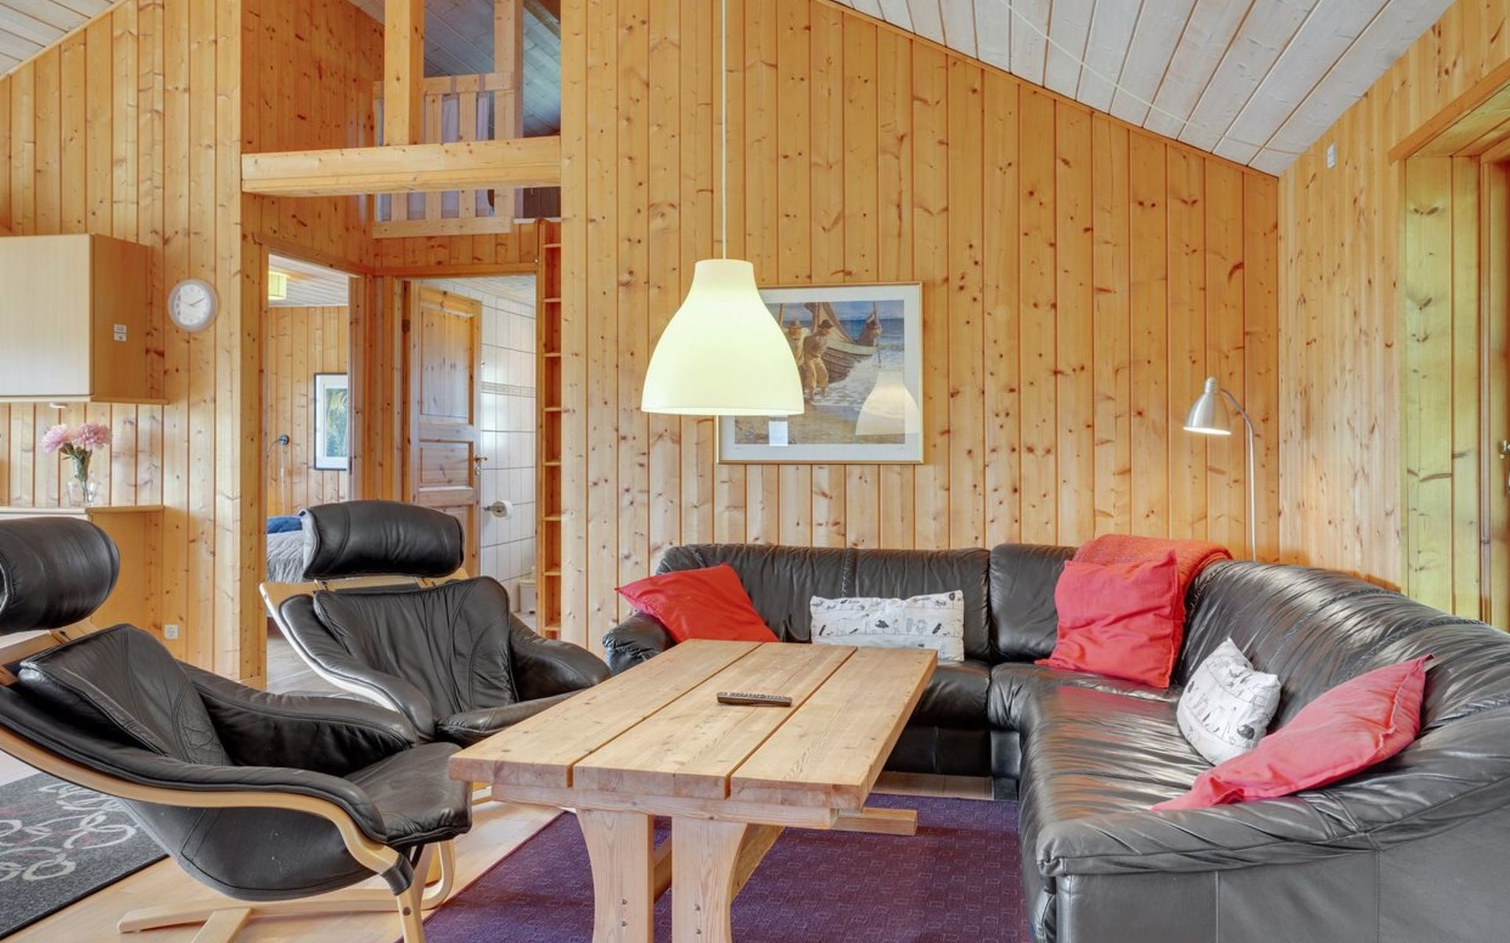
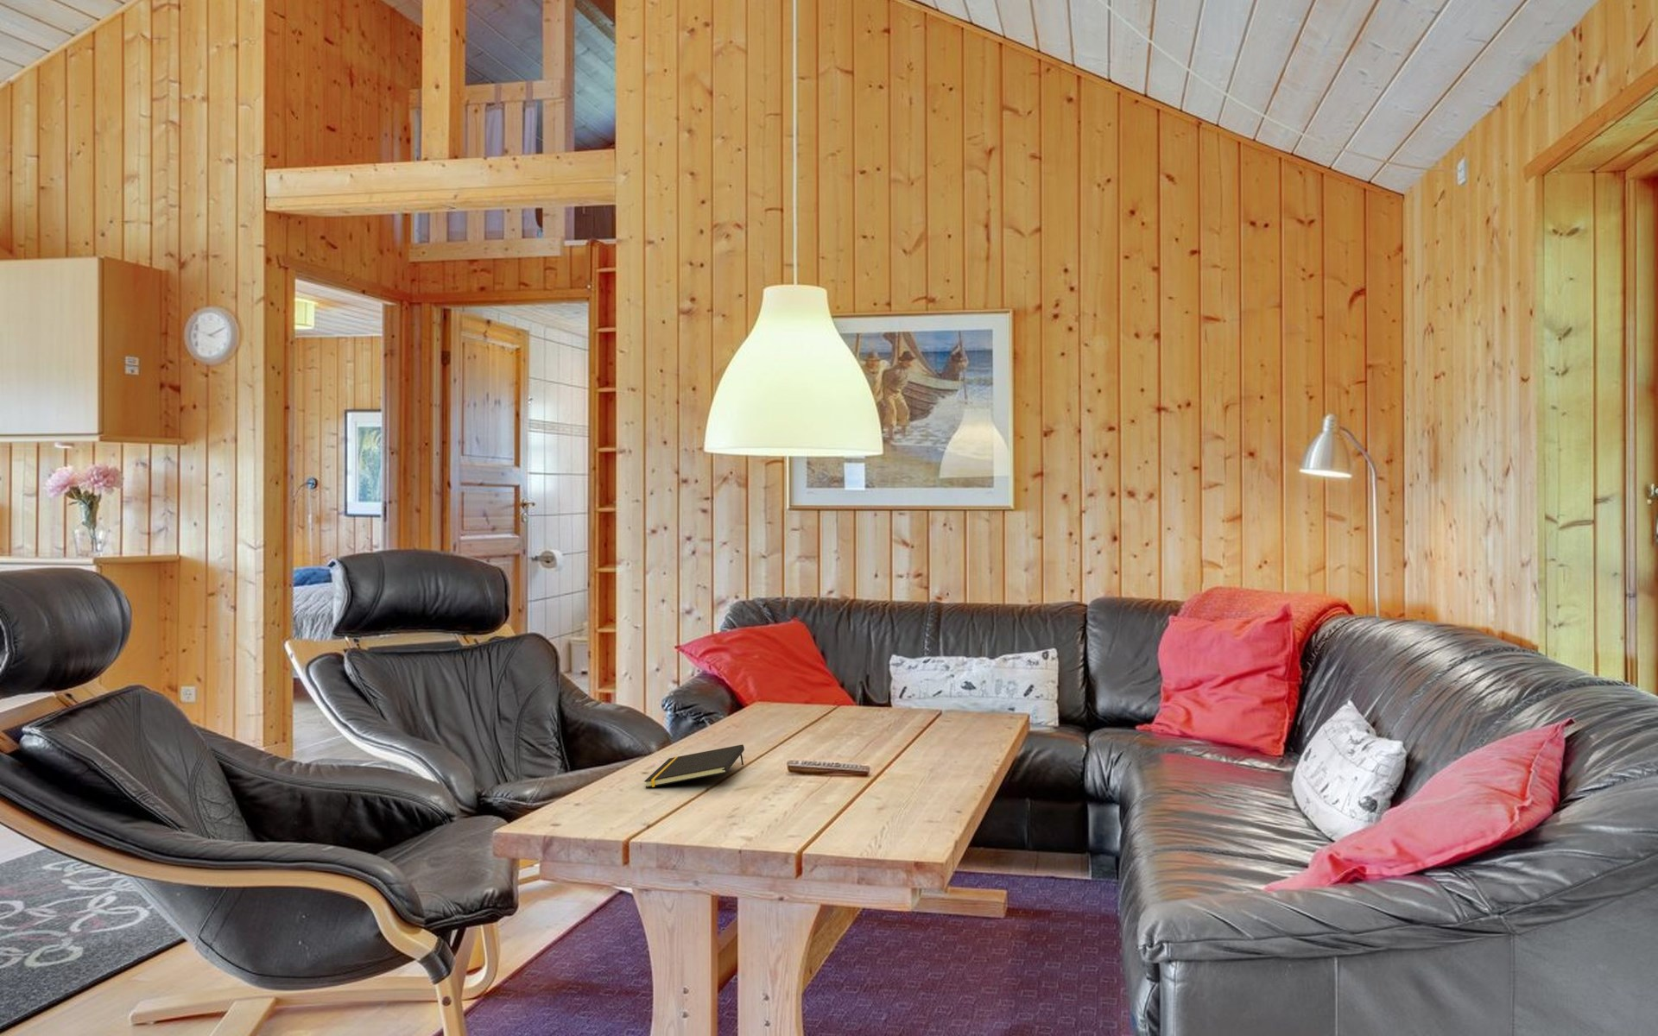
+ notepad [643,744,745,789]
